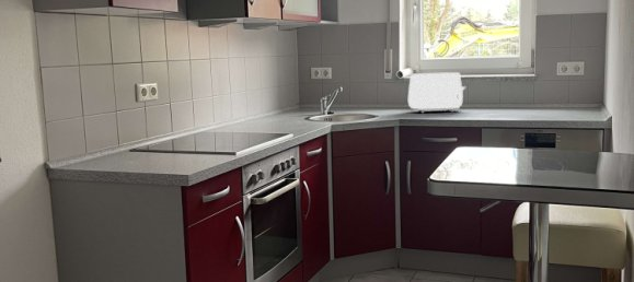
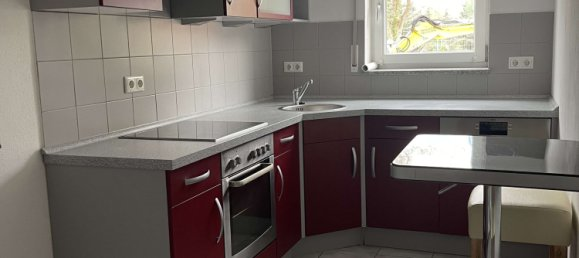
- toaster [407,71,466,114]
